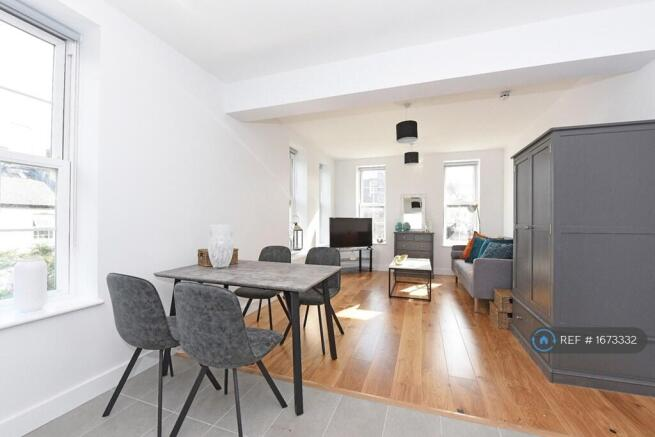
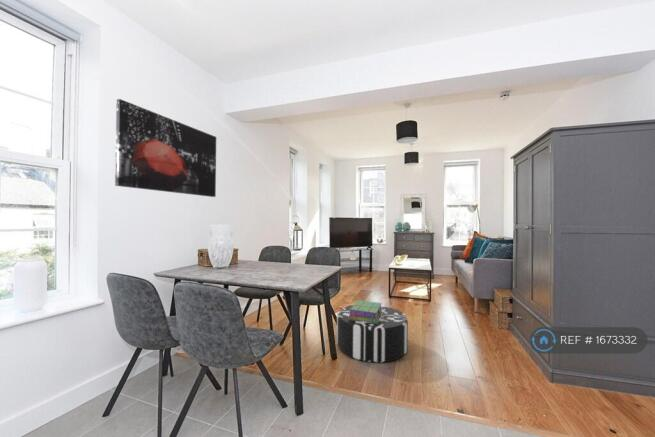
+ stack of books [349,300,383,323]
+ pouf [336,304,409,363]
+ wall art [114,98,217,198]
